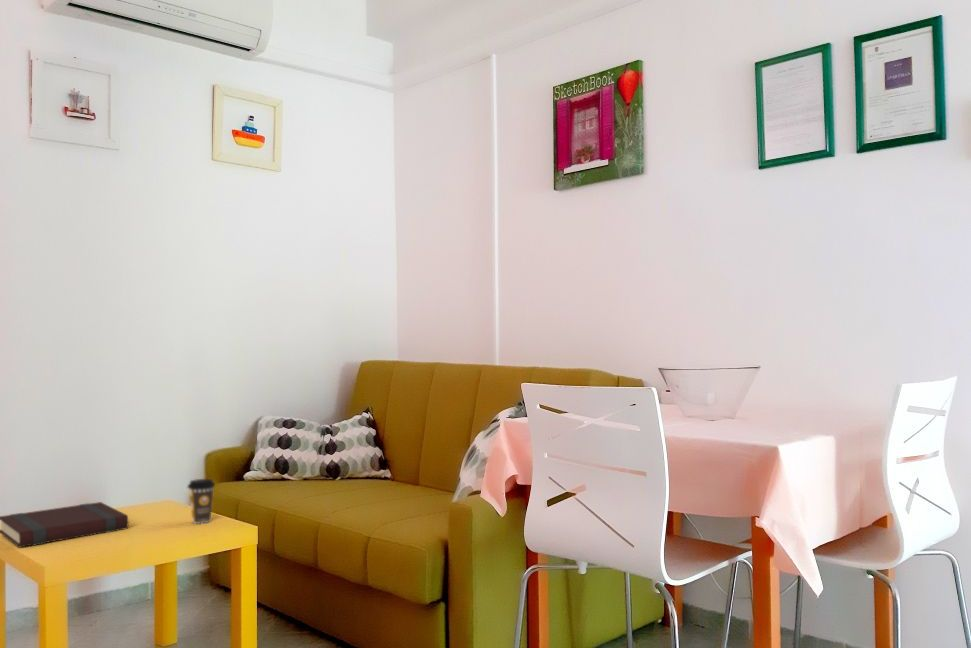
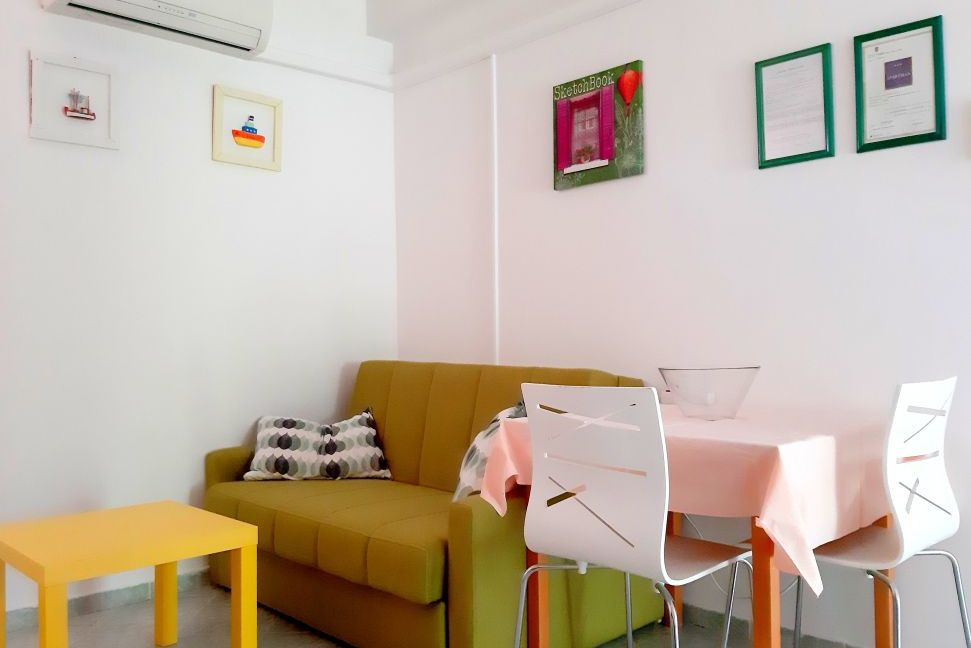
- coffee cup [186,478,216,525]
- book [0,501,129,549]
